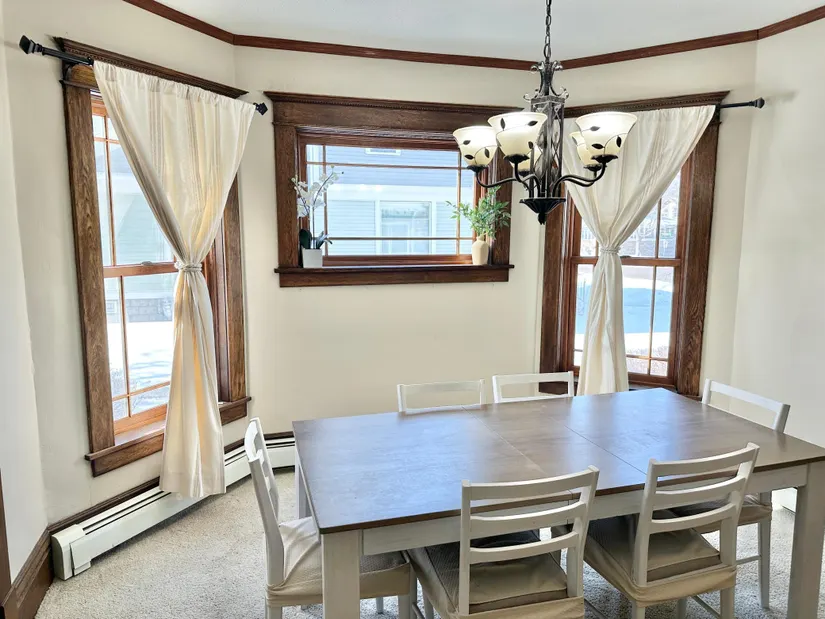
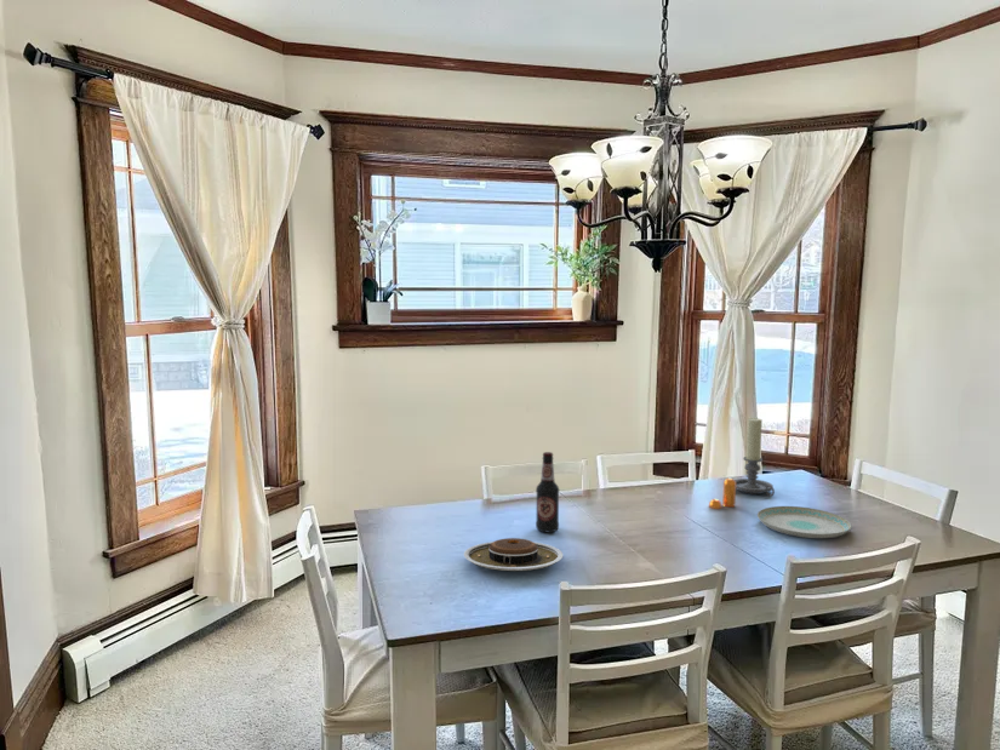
+ candle holder [733,417,776,497]
+ plate [756,505,853,539]
+ bottle [535,451,560,533]
+ pepper shaker [708,477,737,510]
+ plate [463,537,564,572]
